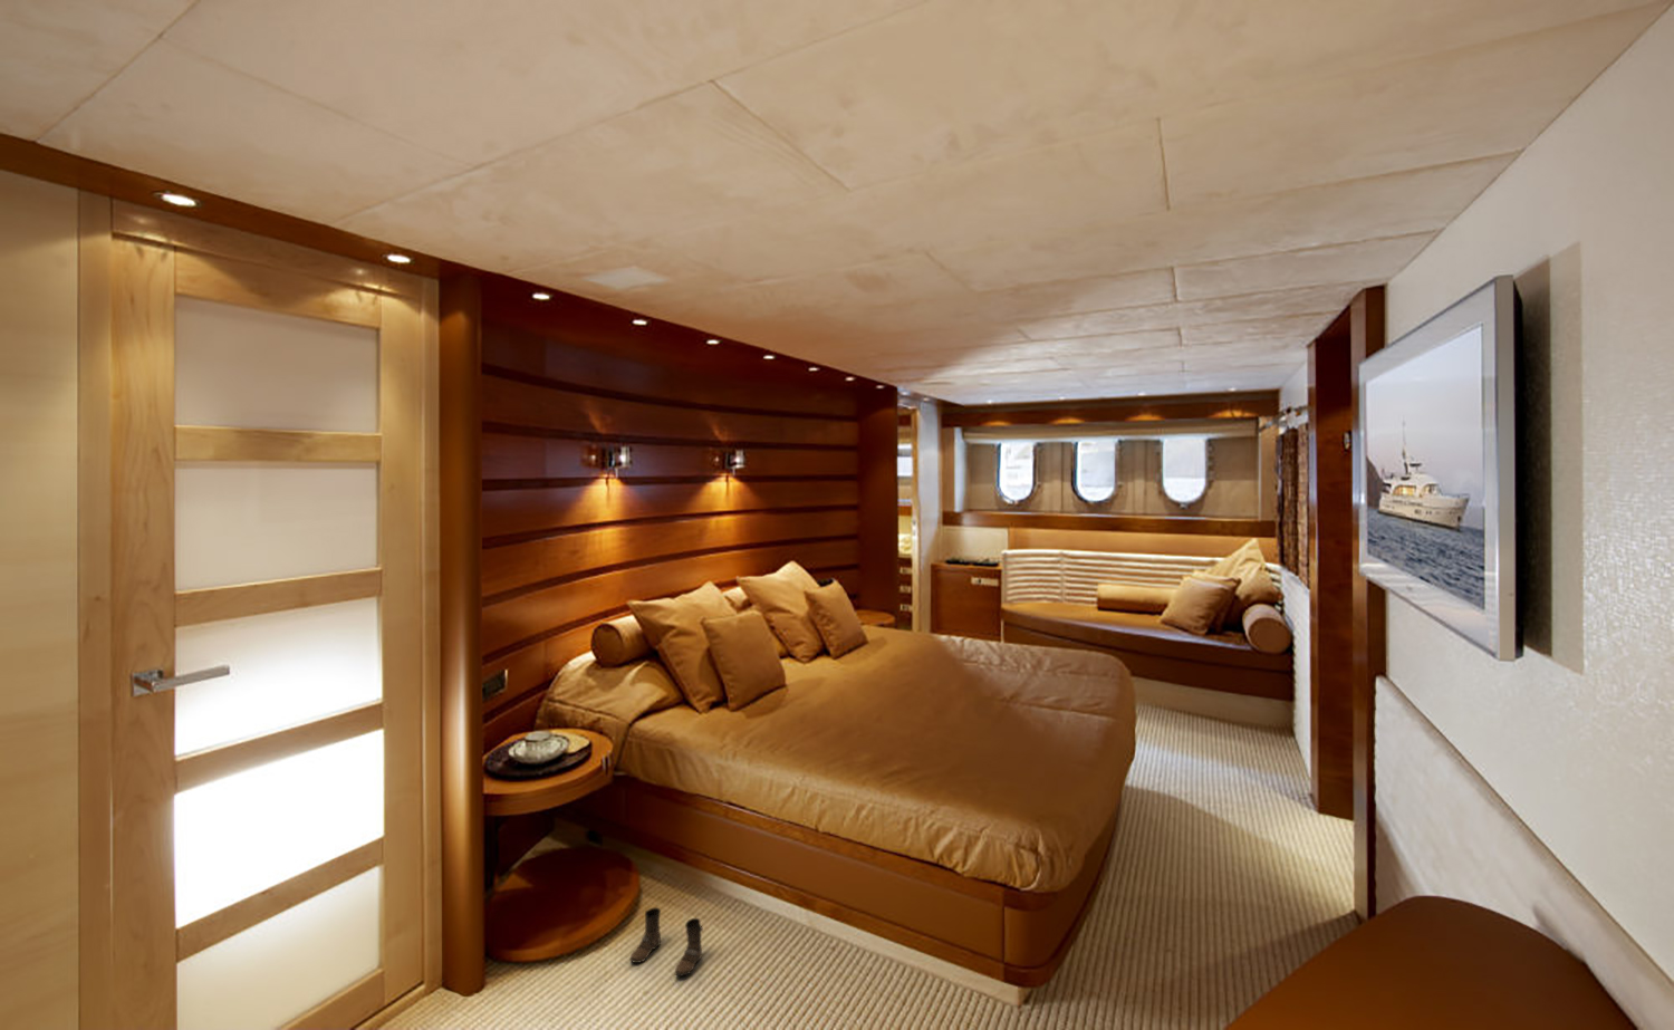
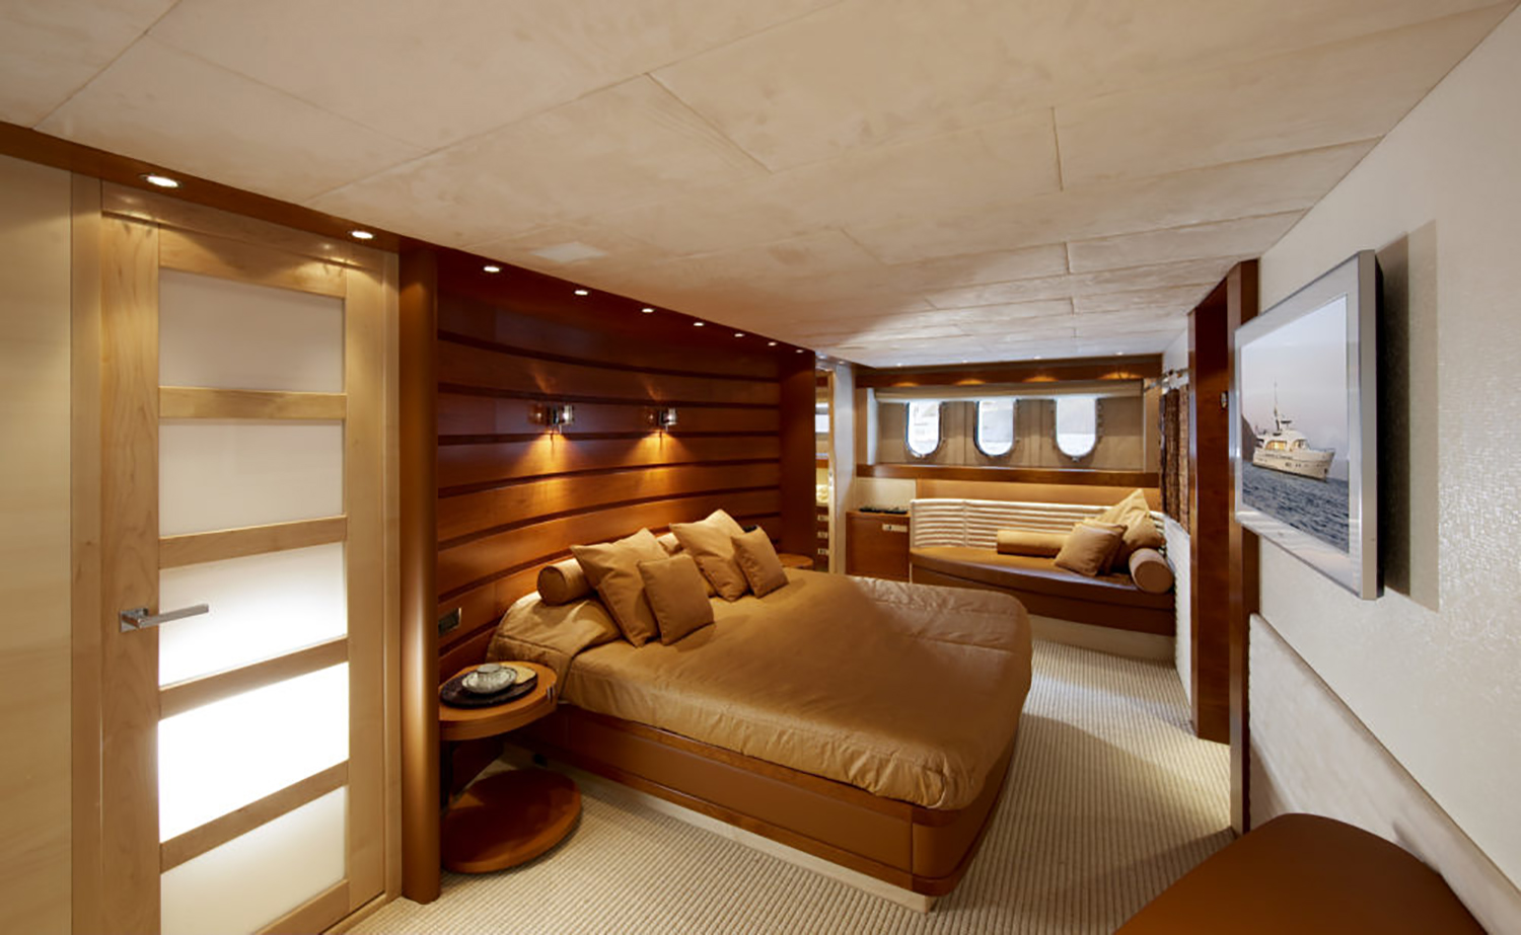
- boots [628,906,704,977]
